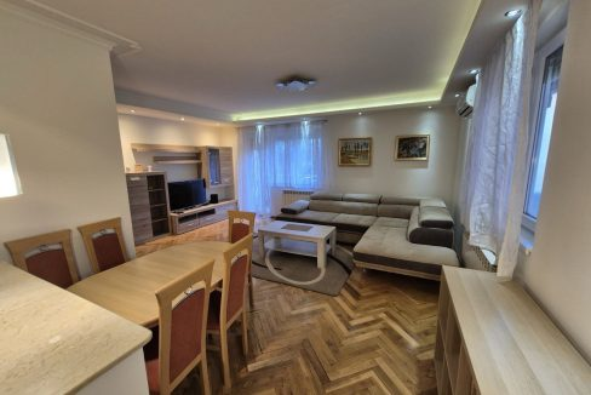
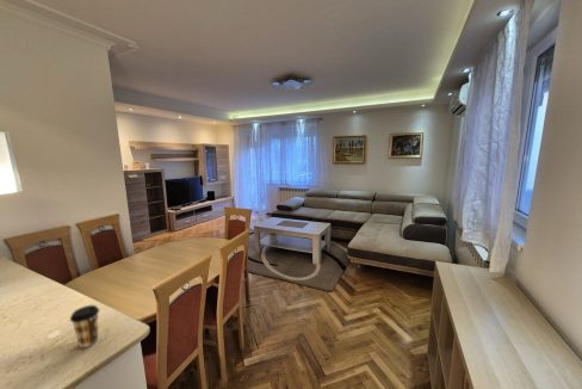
+ coffee cup [69,304,100,348]
